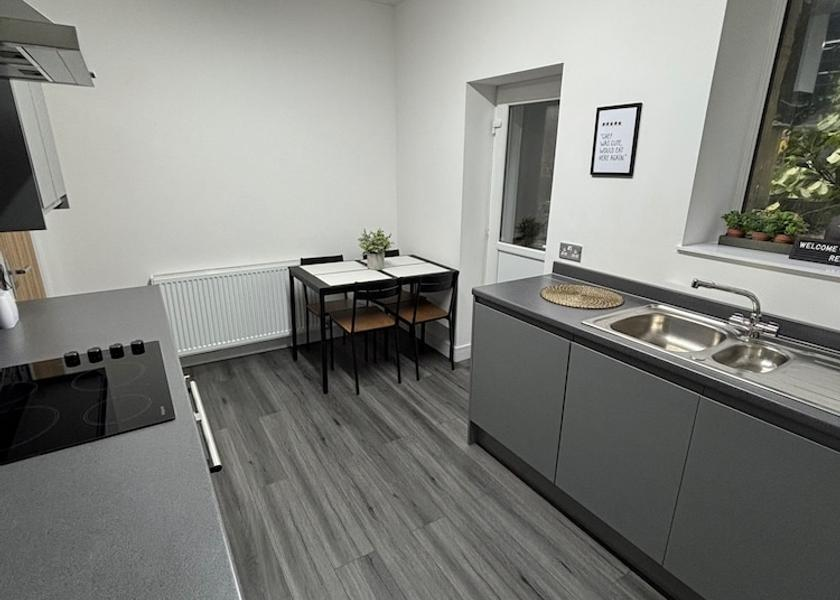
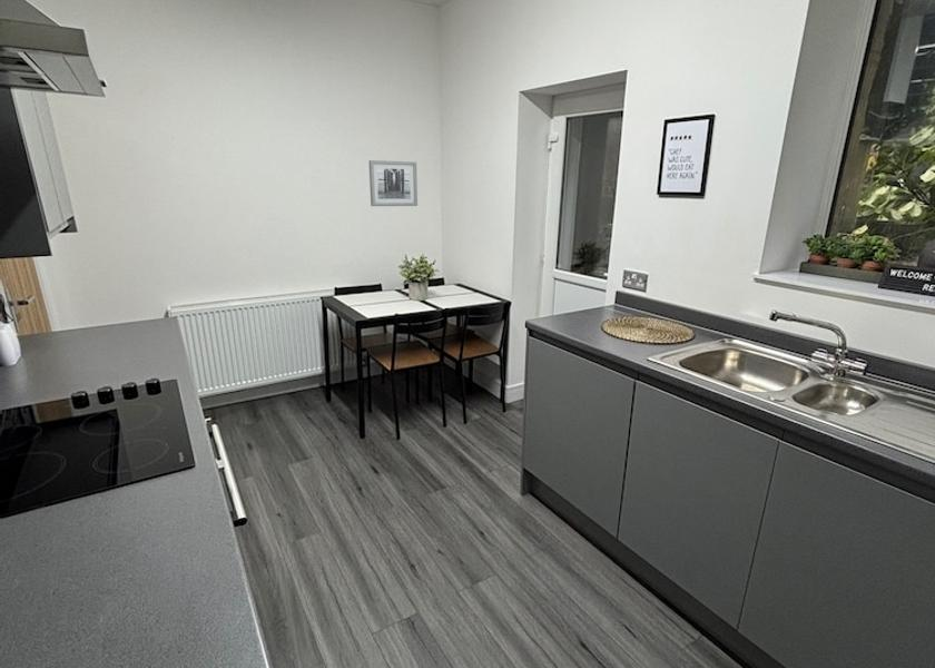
+ wall art [367,159,419,207]
